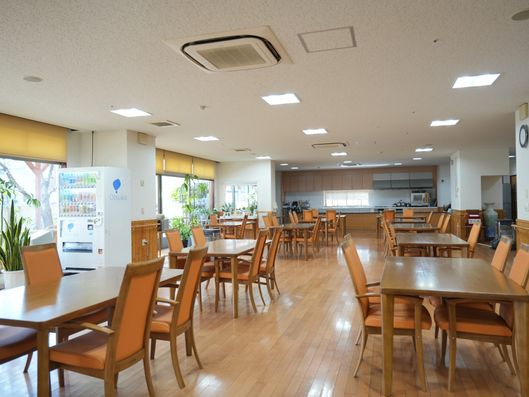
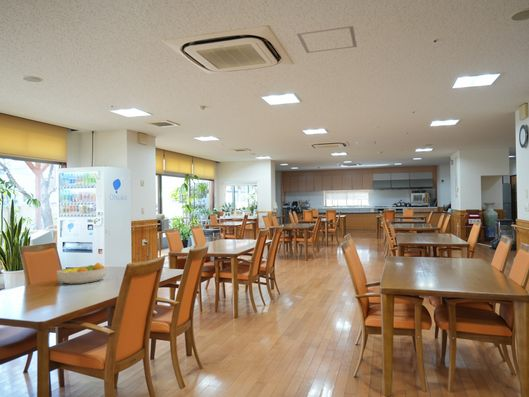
+ fruit bowl [55,262,108,285]
